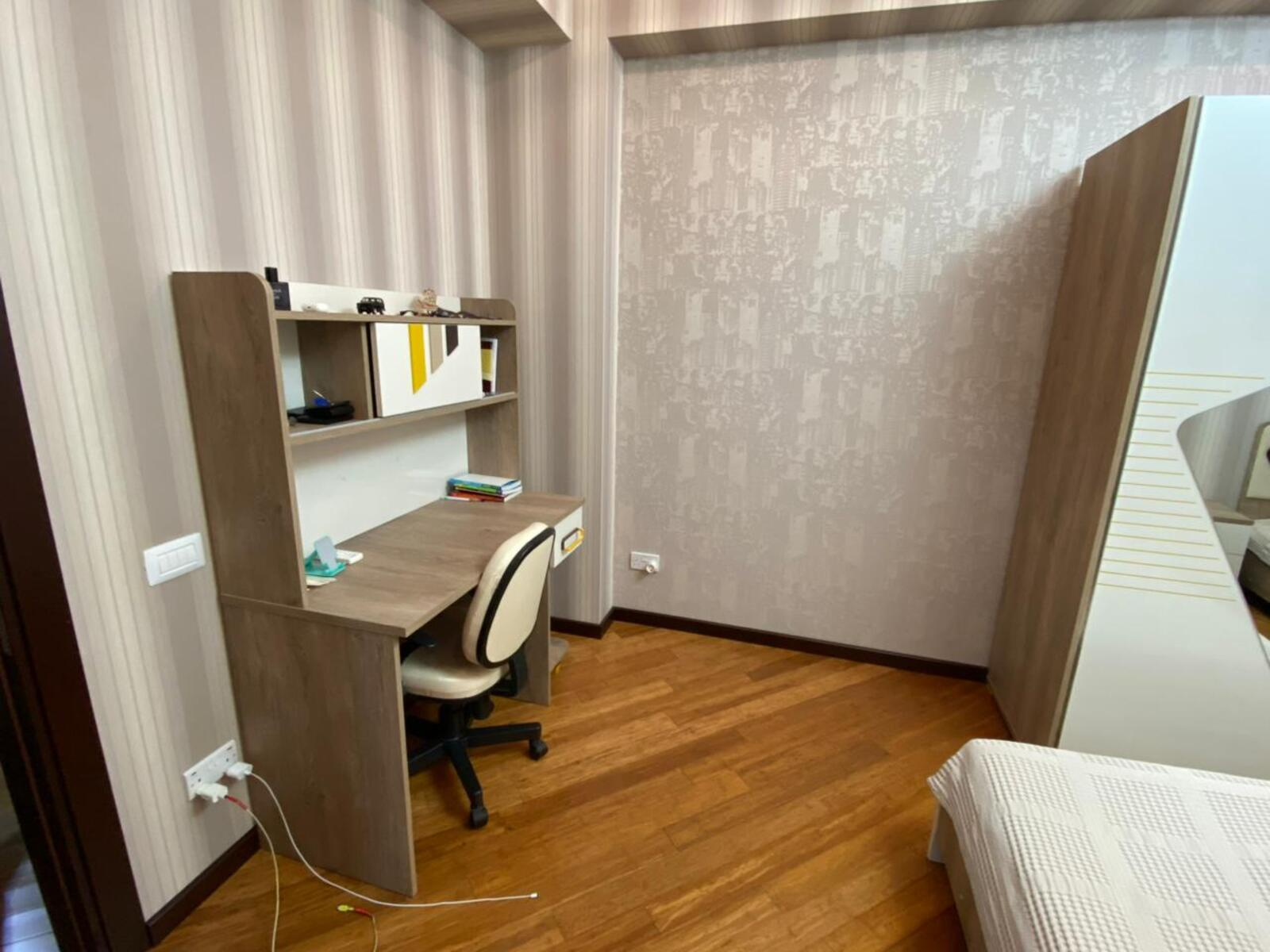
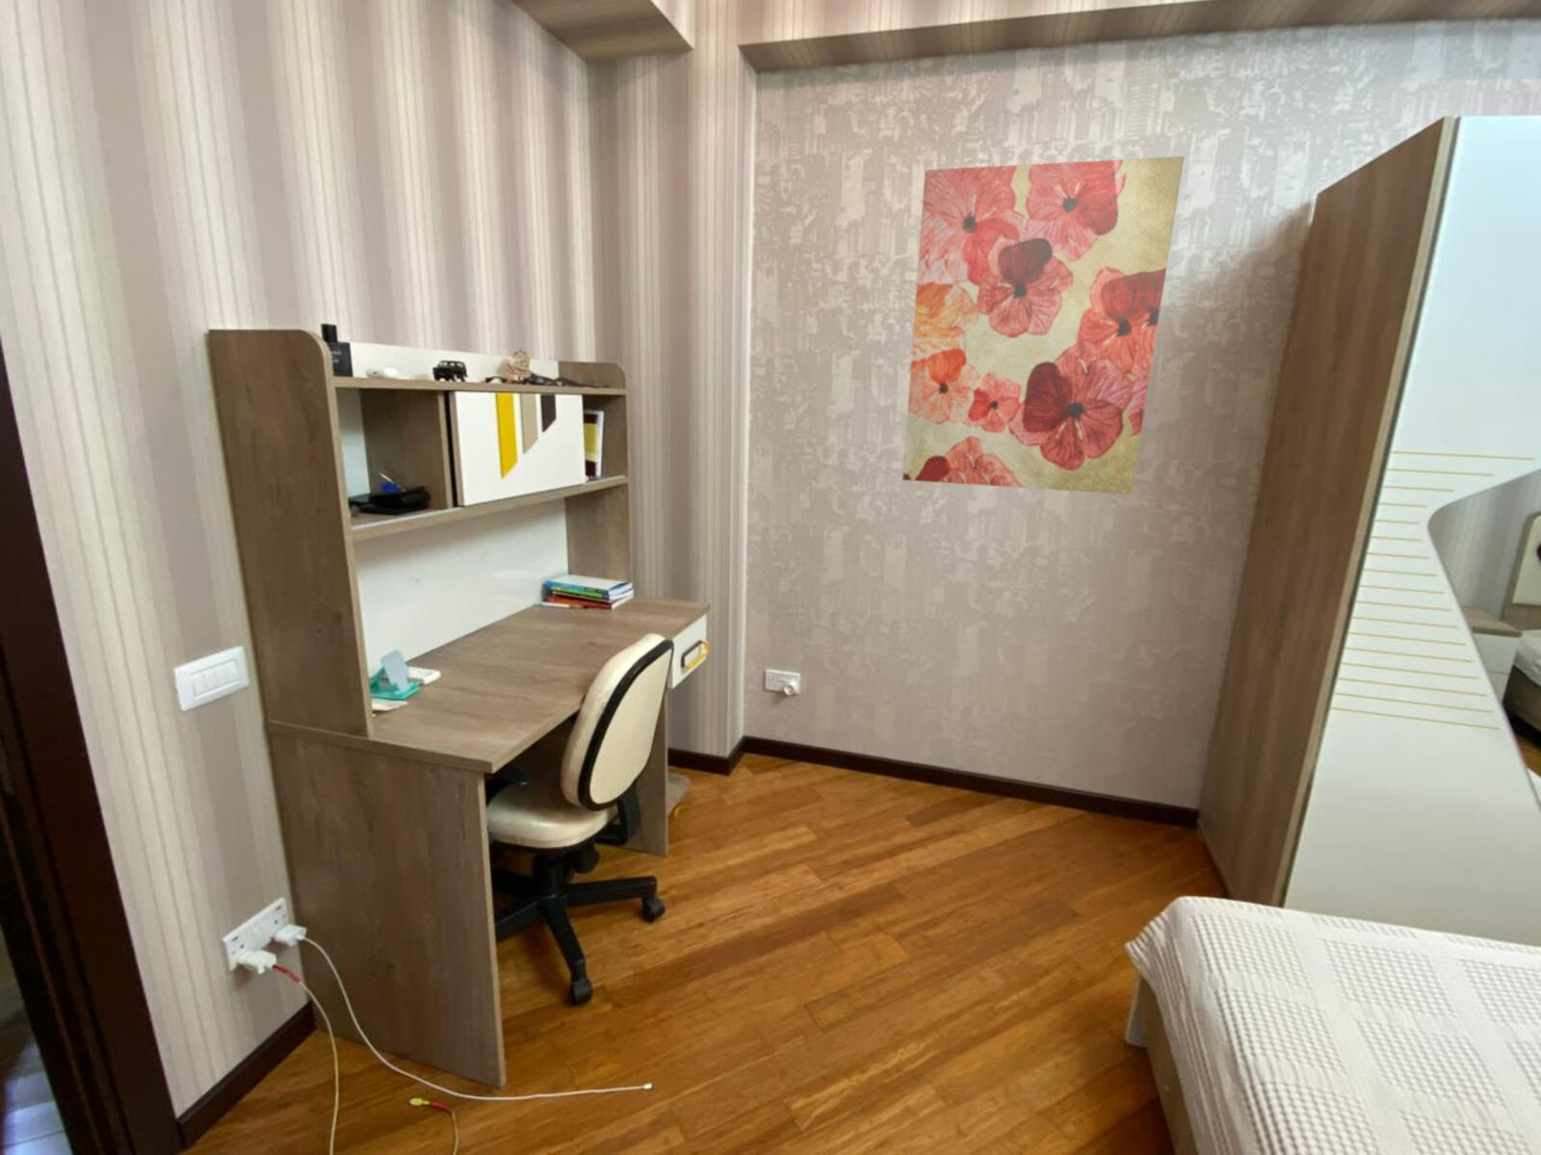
+ wall art [902,155,1185,496]
